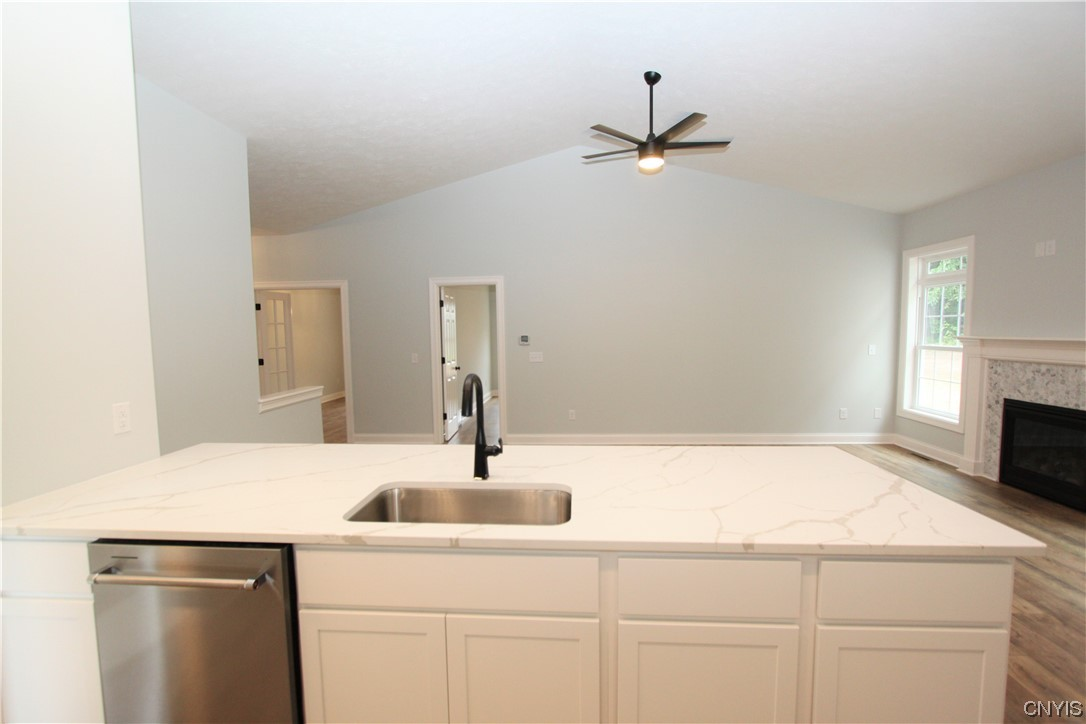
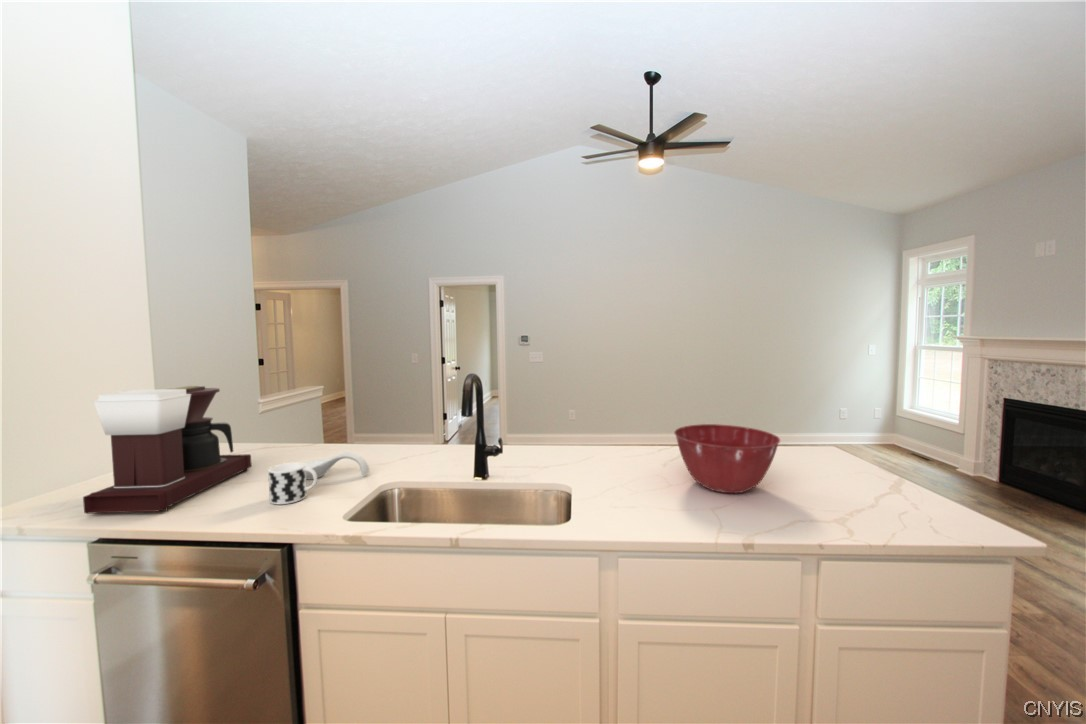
+ cup [267,462,318,505]
+ spoon rest [303,452,370,480]
+ coffee maker [82,385,252,515]
+ mixing bowl [673,423,781,494]
